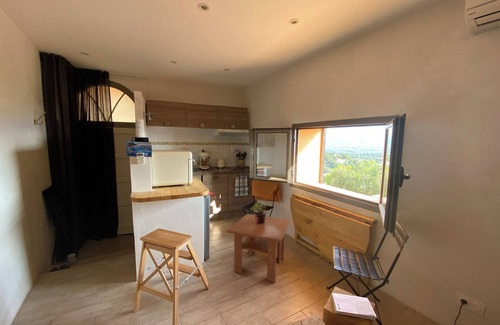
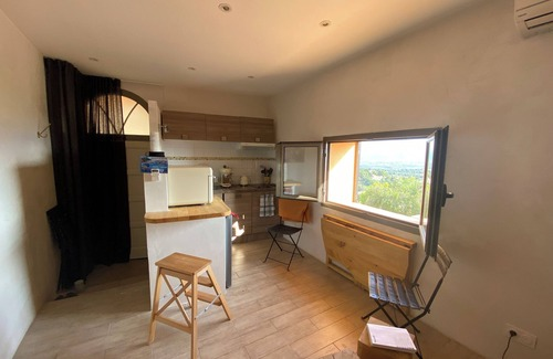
- potted plant [249,202,268,224]
- coffee table [226,213,292,283]
